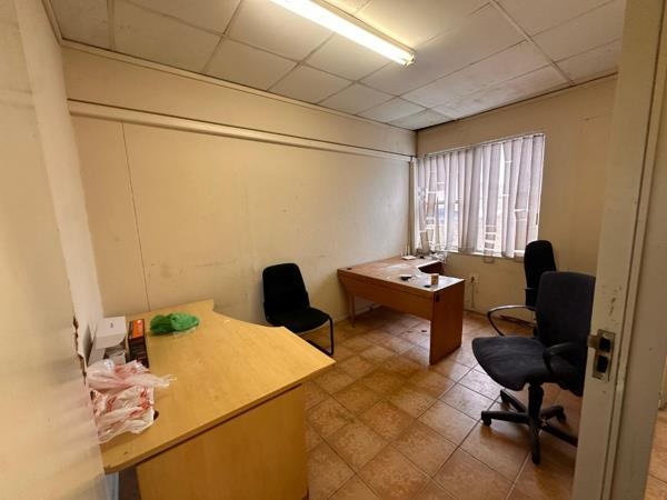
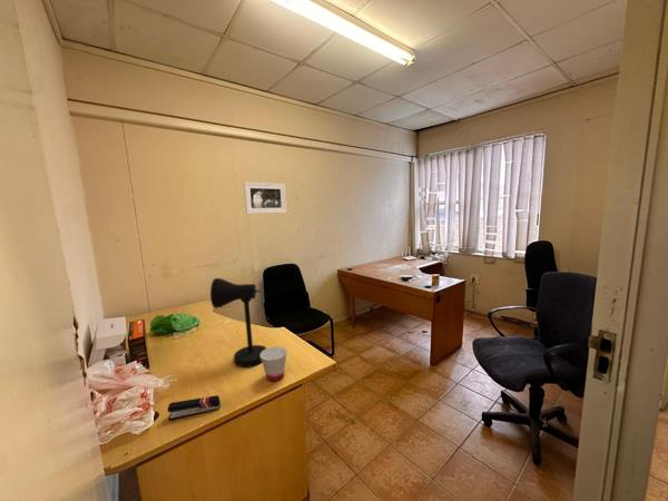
+ stapler [167,394,222,421]
+ desk lamp [209,277,267,367]
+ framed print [243,181,287,215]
+ cup [261,345,288,382]
